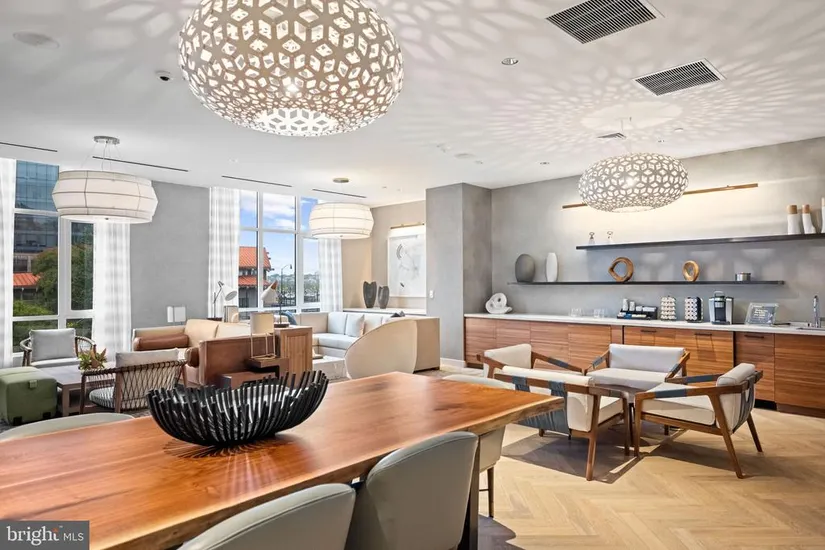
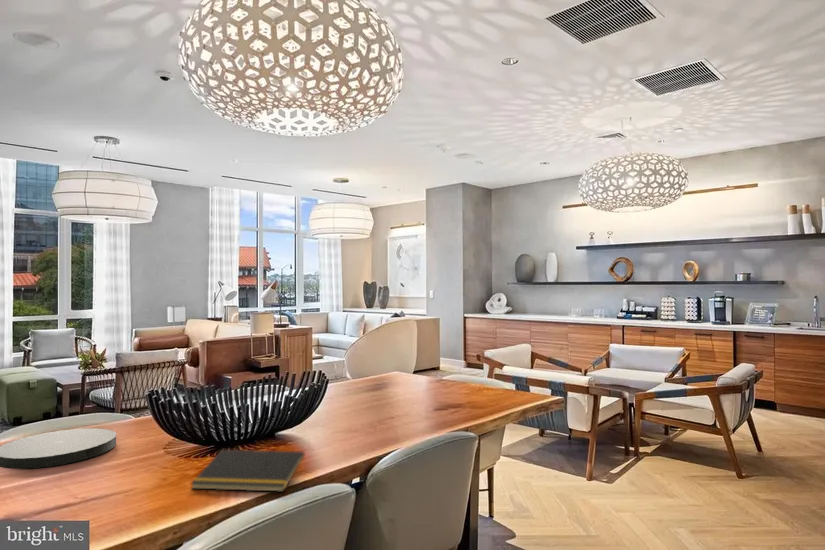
+ notepad [190,449,305,493]
+ plate [0,427,117,470]
